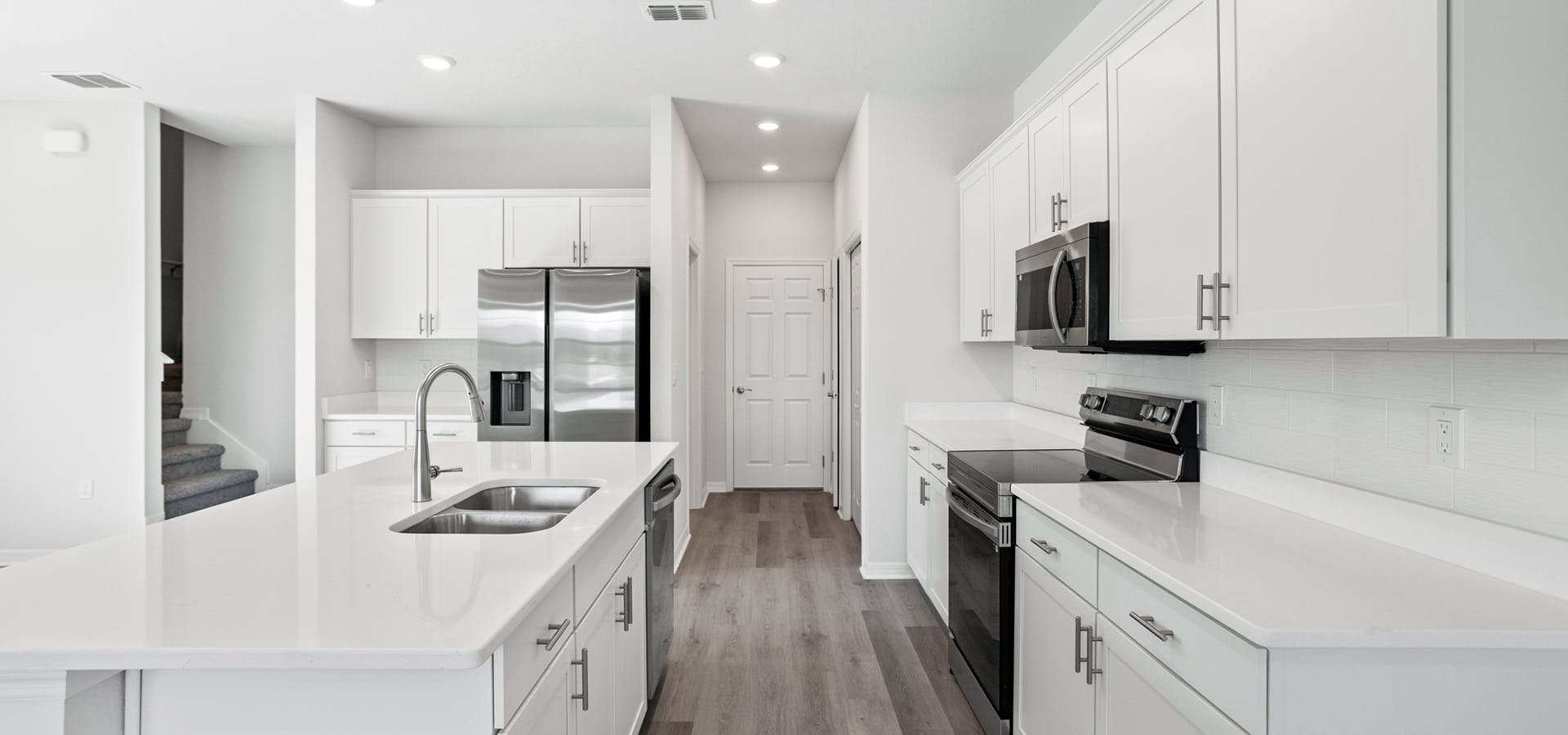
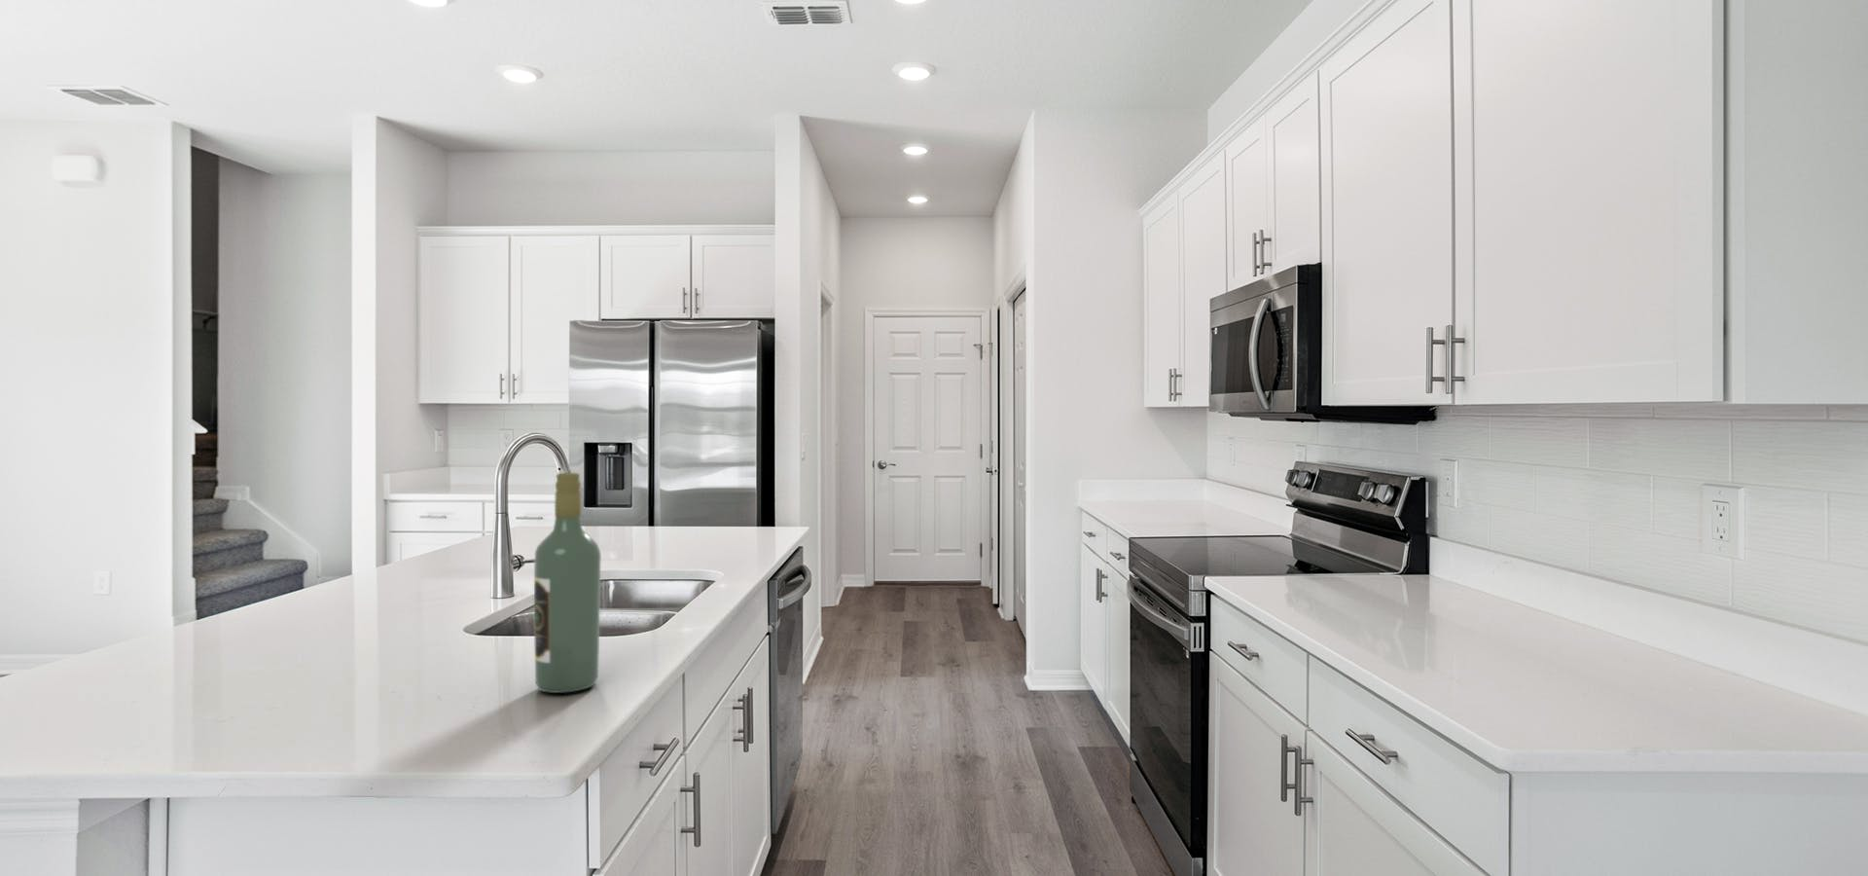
+ wine bottle [534,471,603,694]
